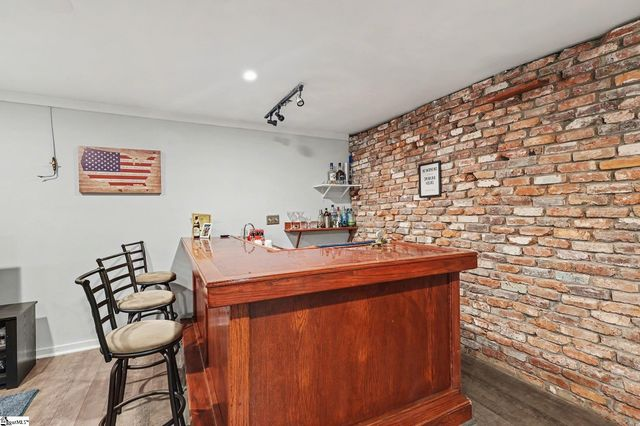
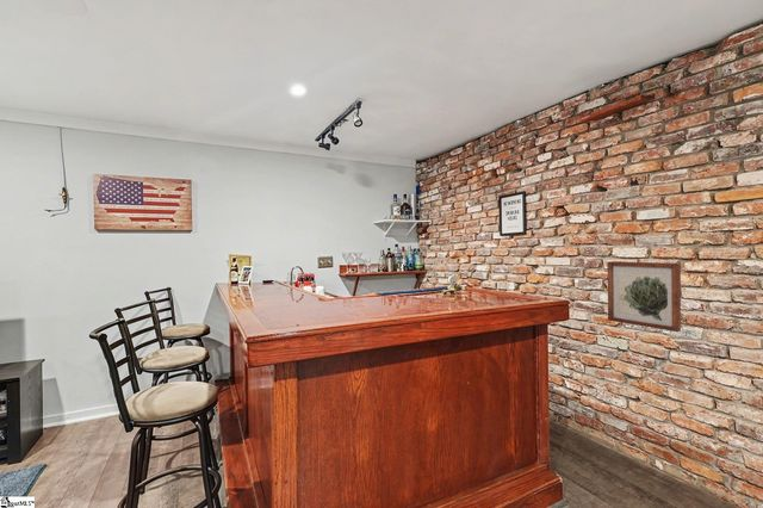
+ wall art [606,260,682,333]
